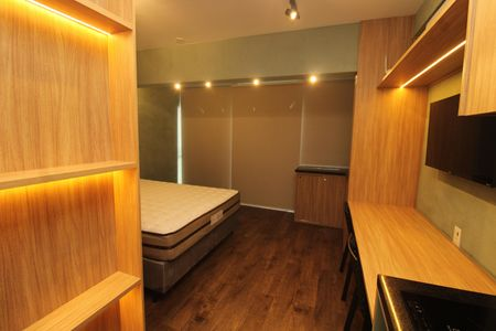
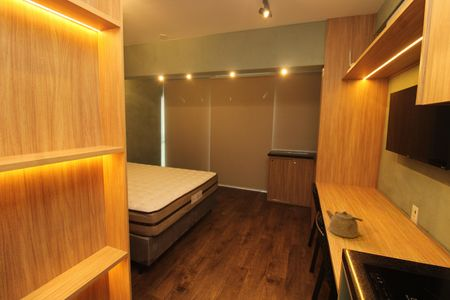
+ kettle [325,209,364,239]
